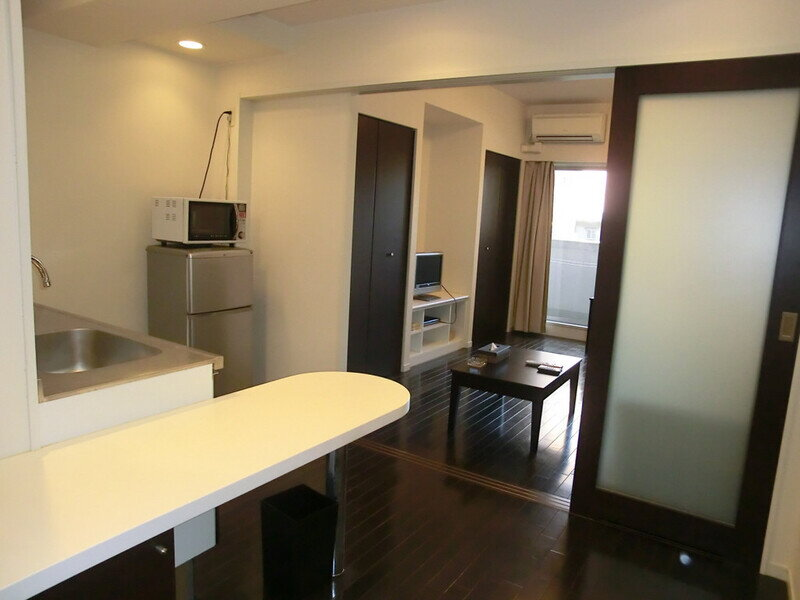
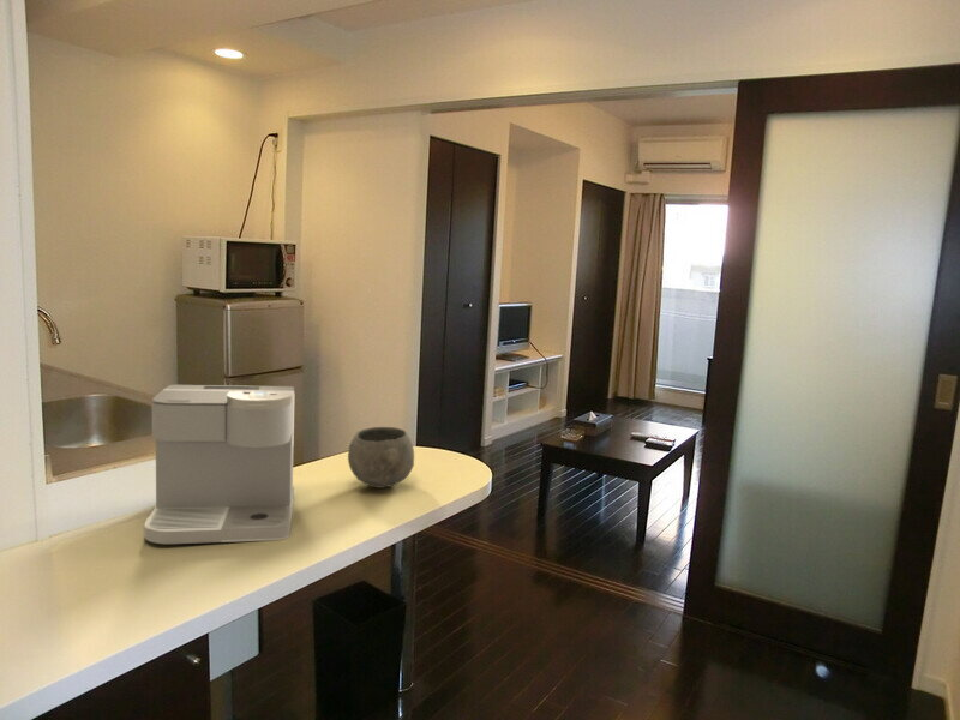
+ bowl [347,426,415,490]
+ coffee maker [143,384,295,545]
